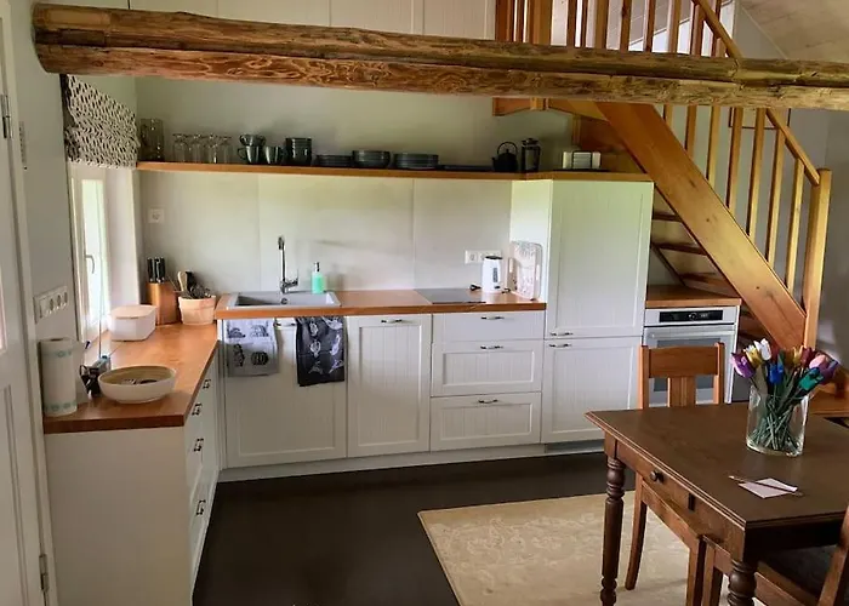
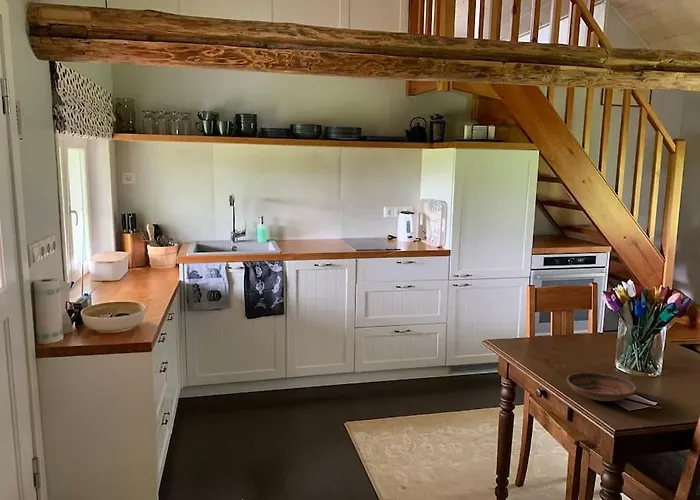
+ bowl [566,372,637,402]
